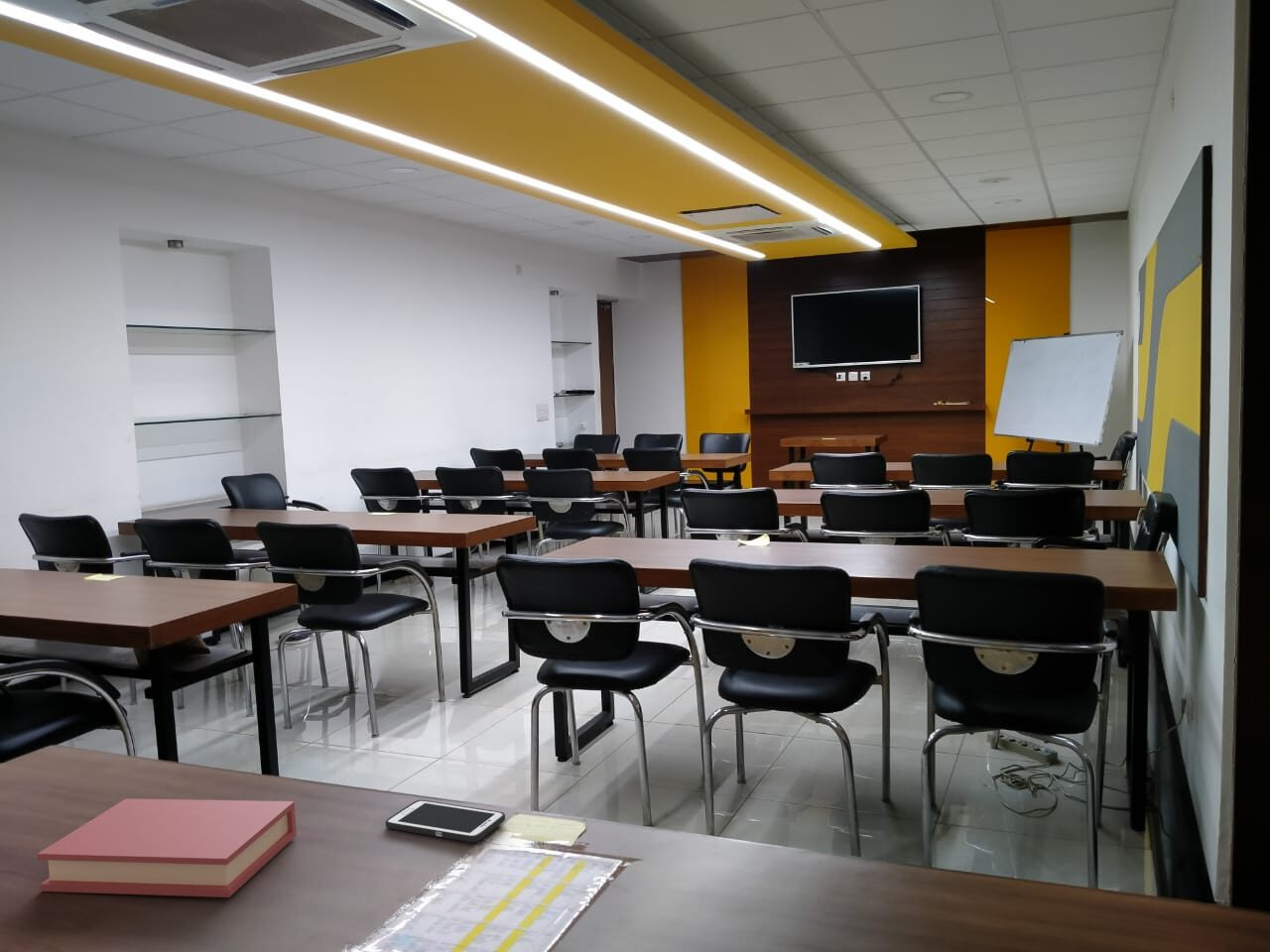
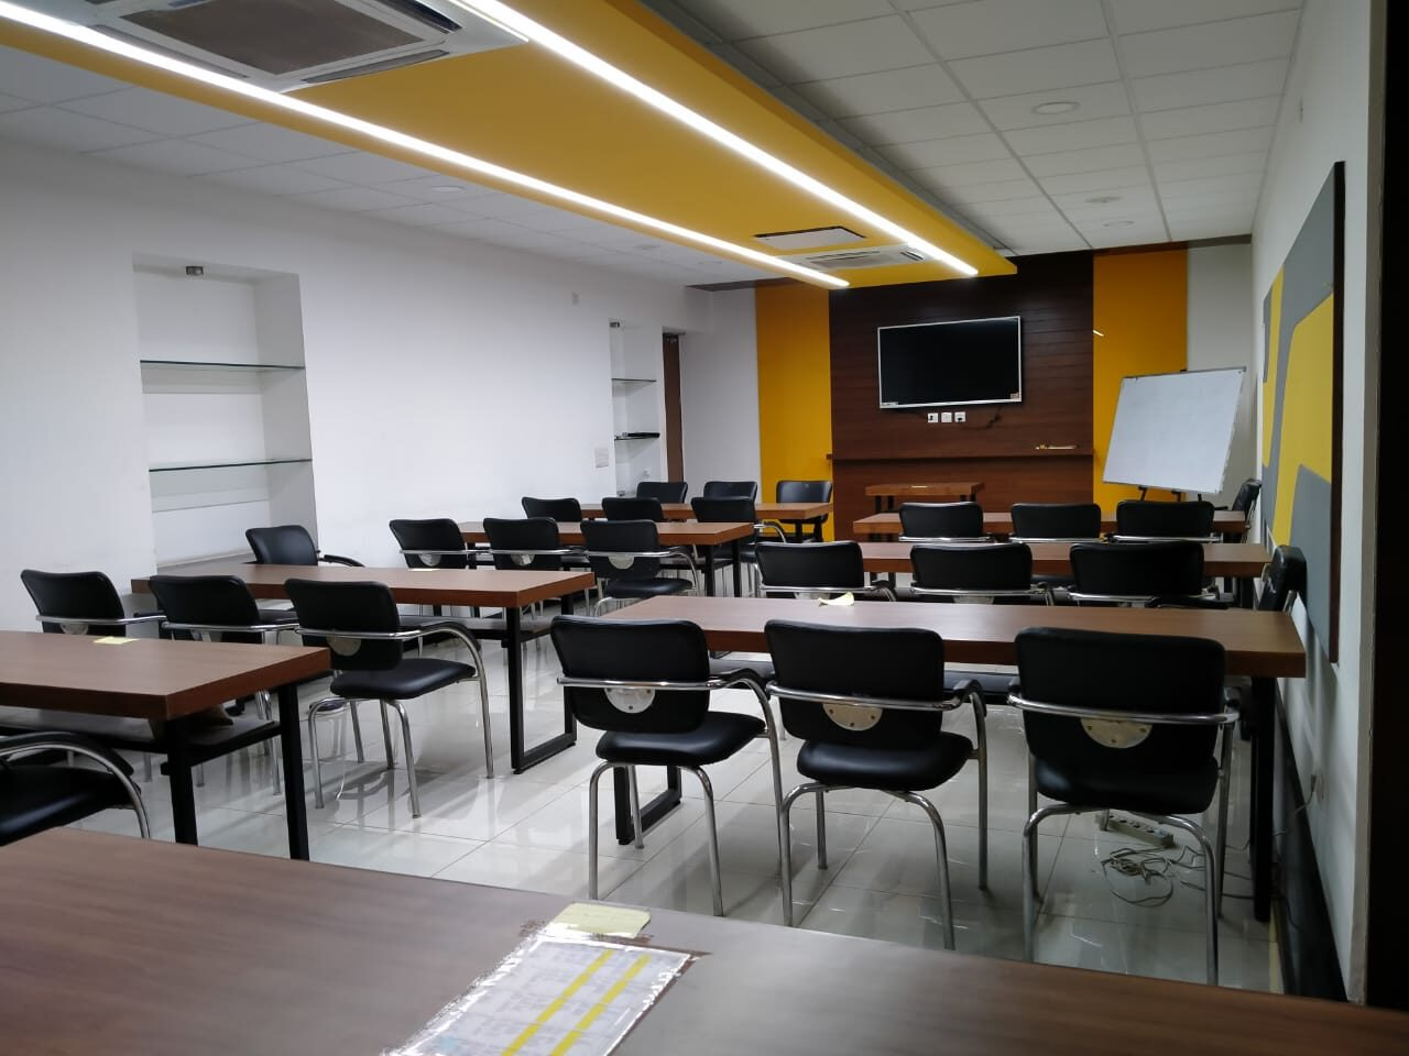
- book [37,797,298,898]
- cell phone [385,799,506,843]
